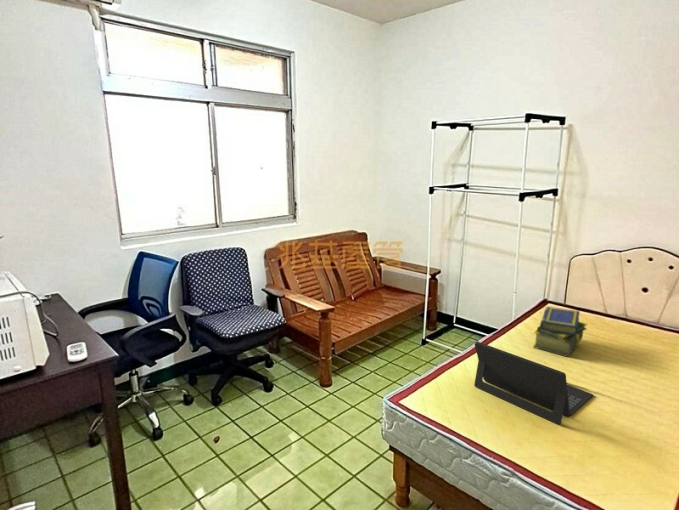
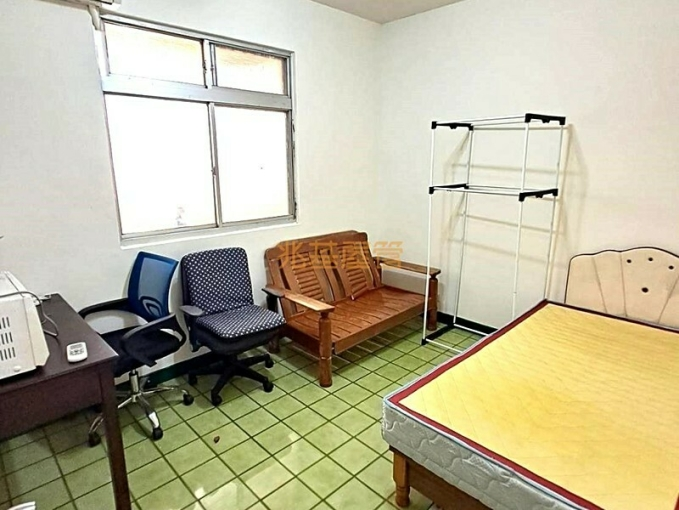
- stack of books [532,306,588,358]
- laptop [473,340,594,426]
